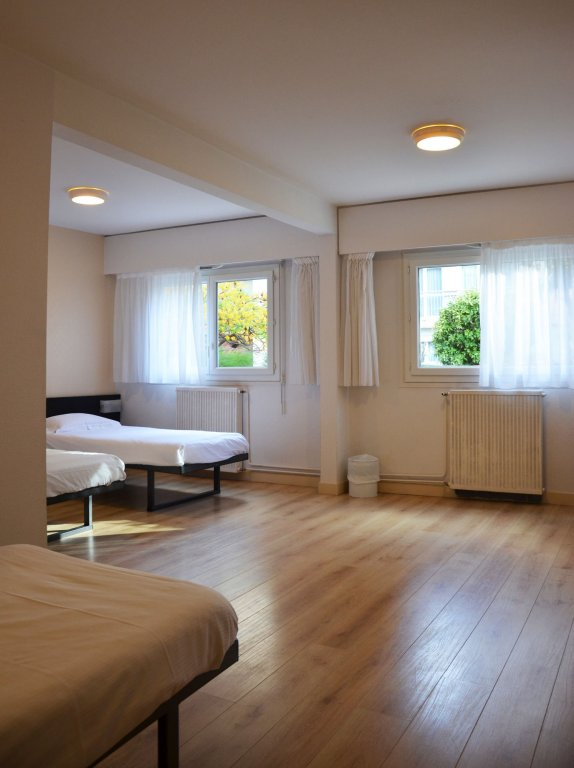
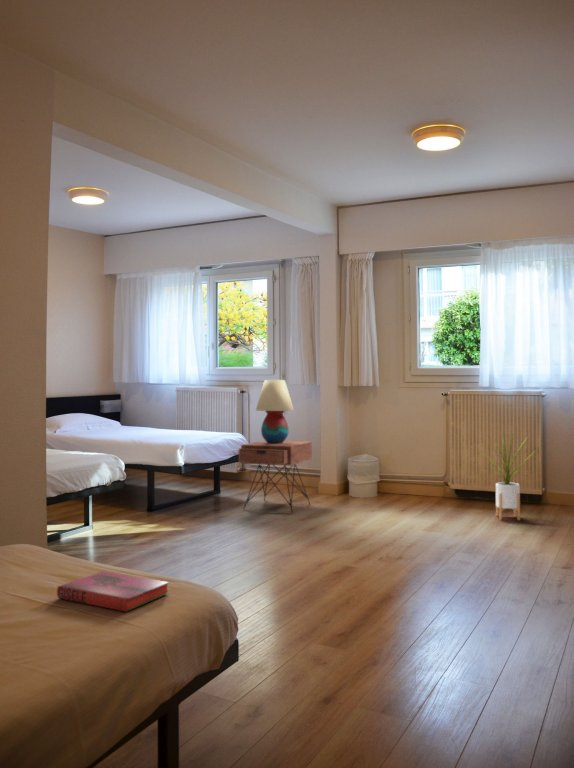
+ nightstand [238,440,312,513]
+ house plant [481,429,535,521]
+ table lamp [255,379,295,444]
+ hardback book [56,570,170,613]
